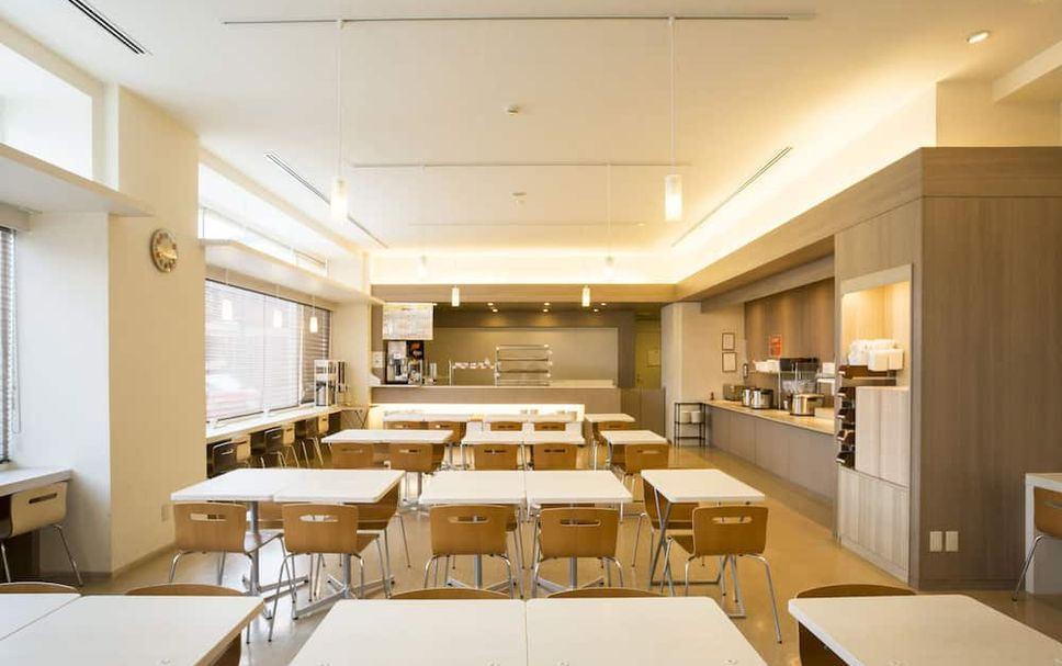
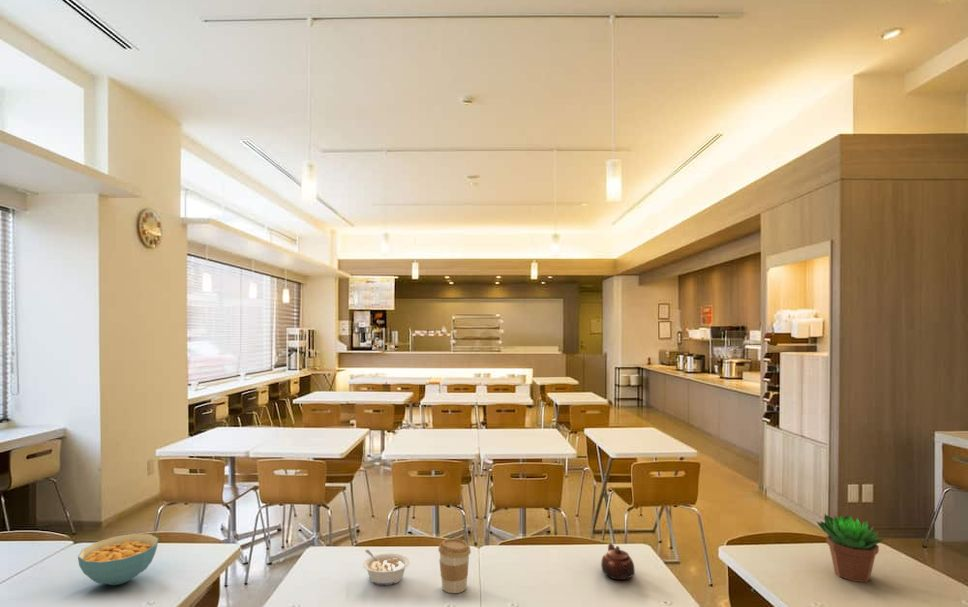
+ legume [362,549,411,586]
+ succulent plant [815,513,886,583]
+ teapot [600,542,636,581]
+ cereal bowl [77,533,159,586]
+ coffee cup [437,538,472,594]
